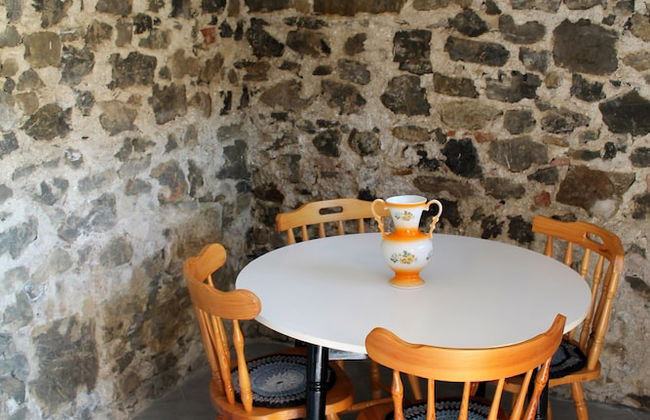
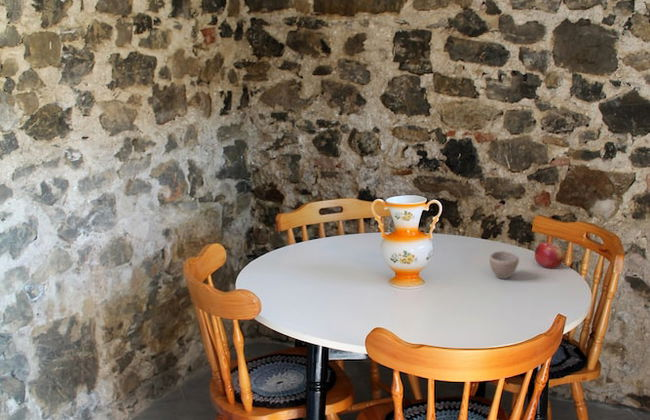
+ fruit [534,241,565,270]
+ cup [489,249,520,280]
